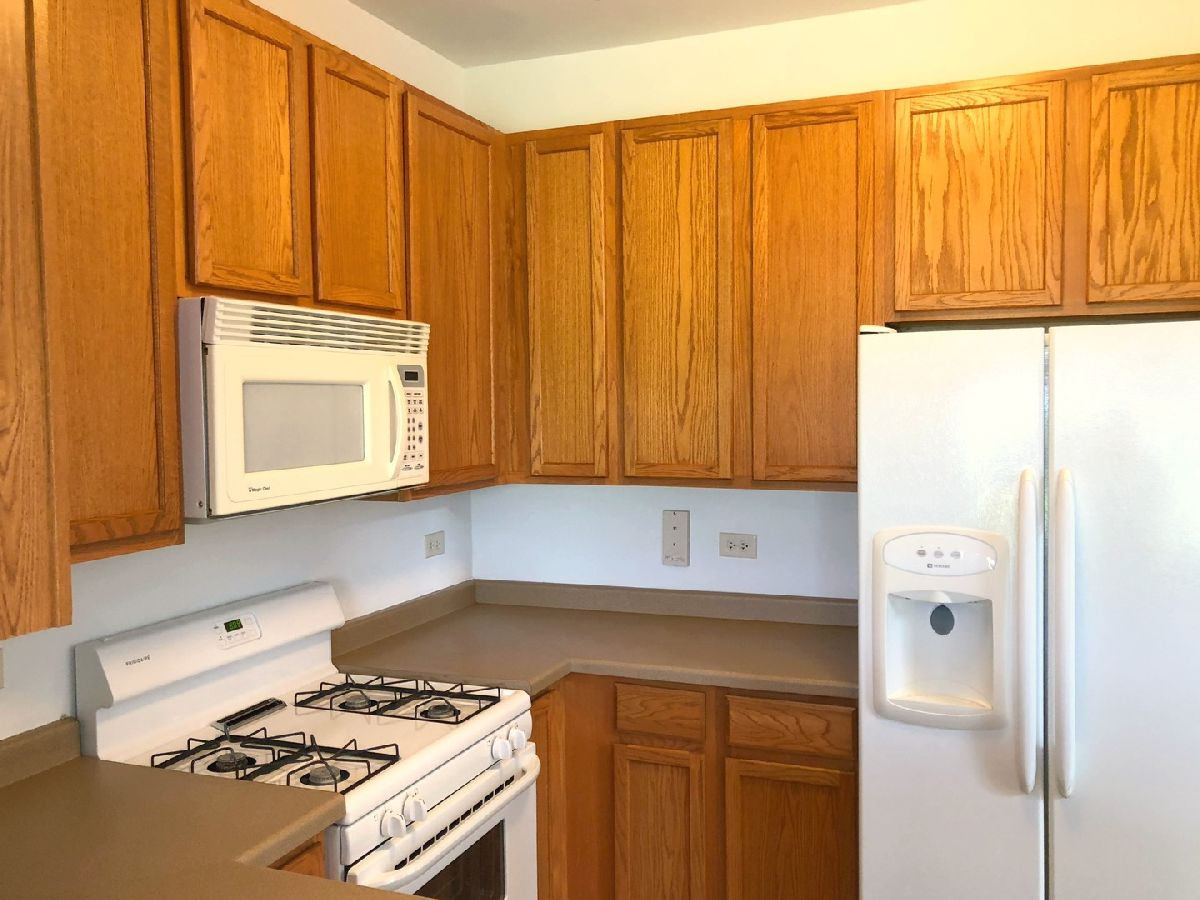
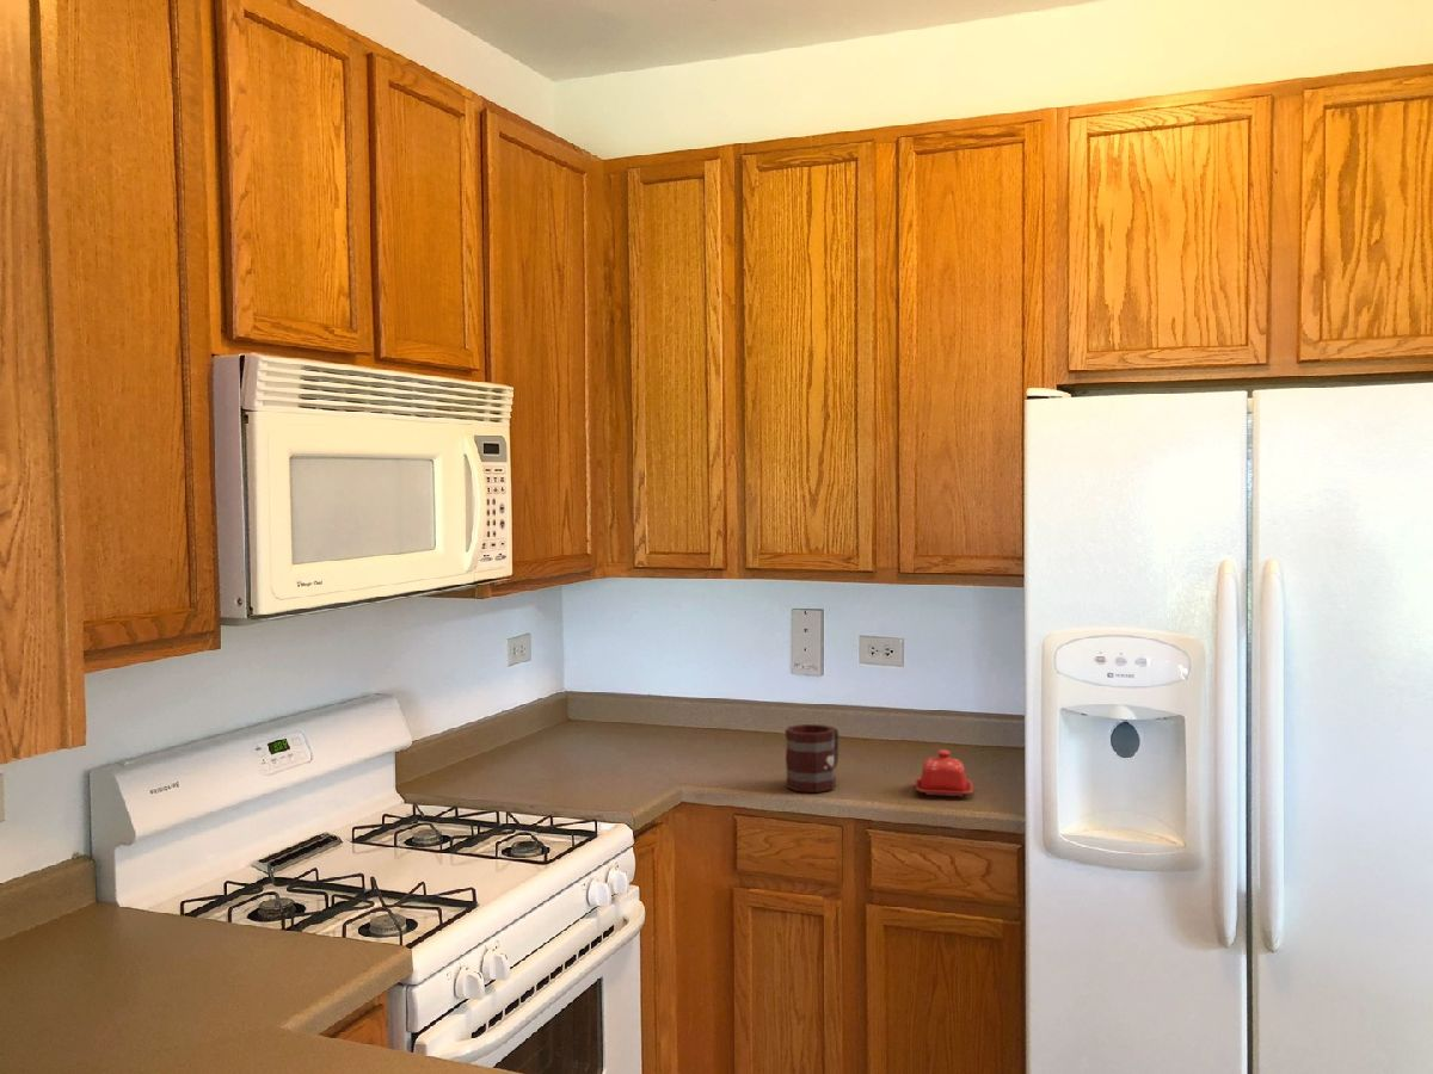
+ mug [785,723,839,794]
+ butter dish [915,748,974,797]
